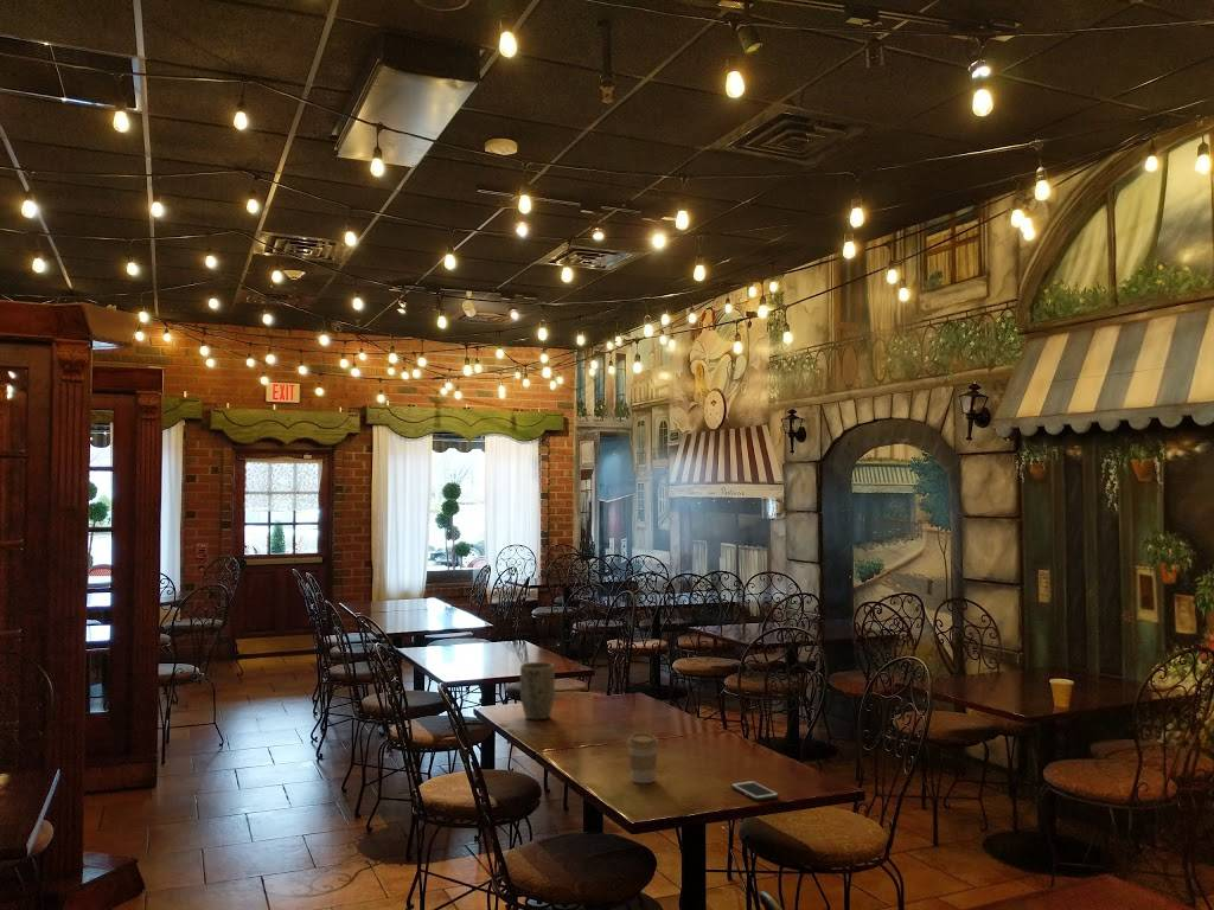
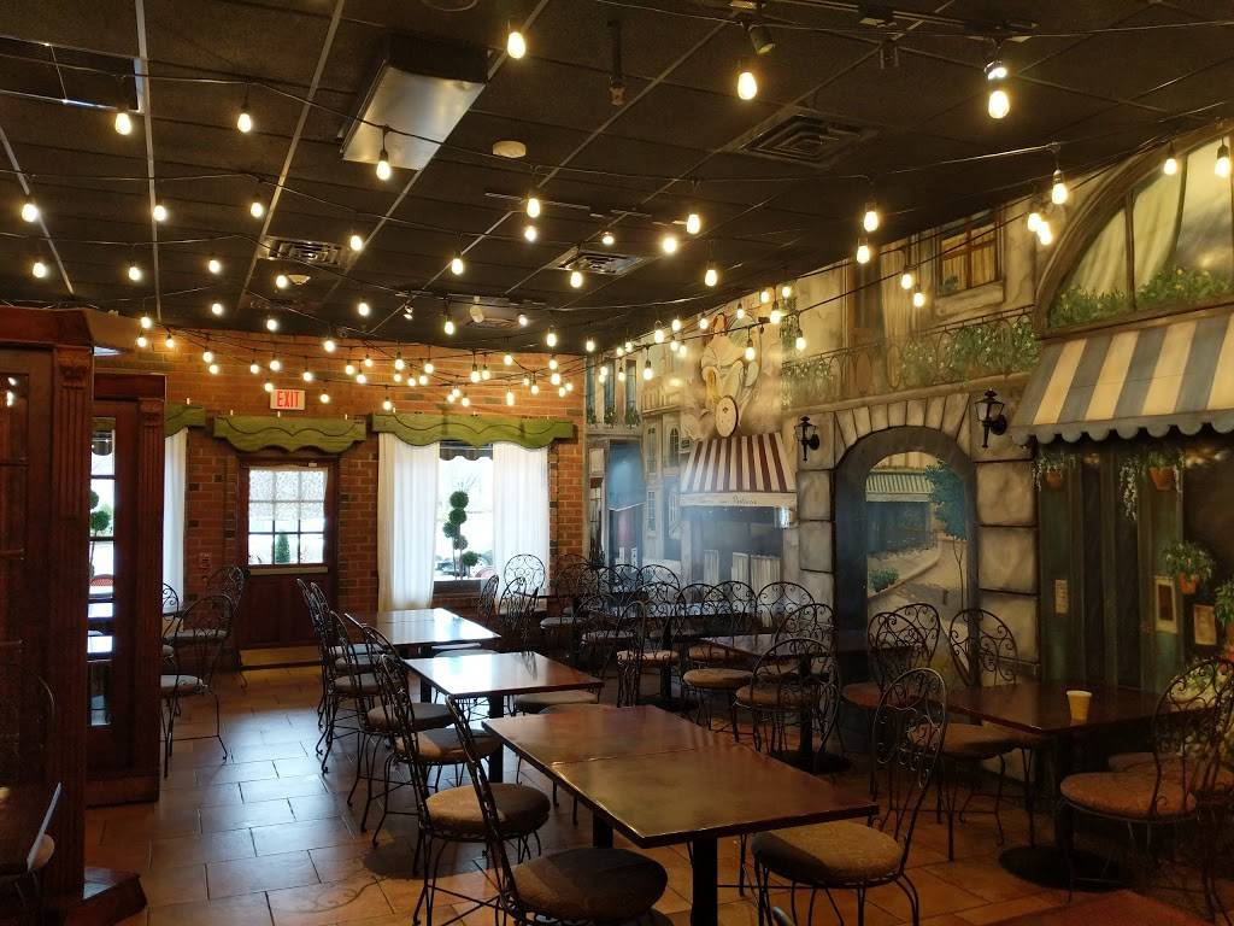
- plant pot [519,661,556,720]
- cell phone [730,780,780,802]
- coffee cup [626,731,659,784]
